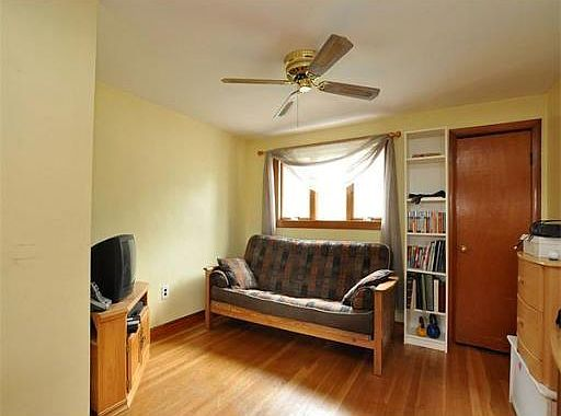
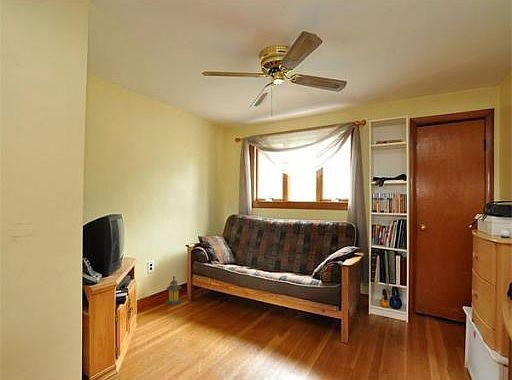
+ lantern [164,275,183,306]
